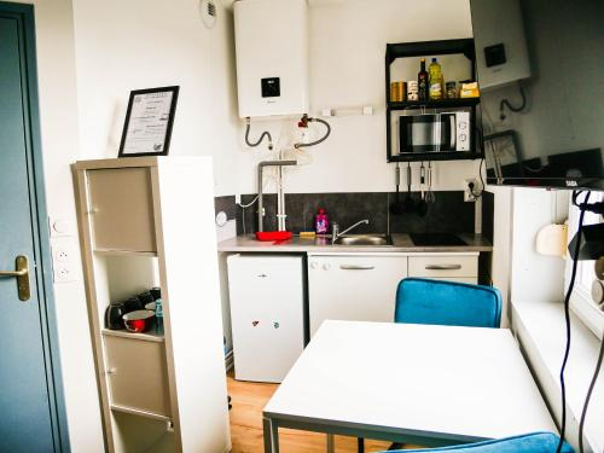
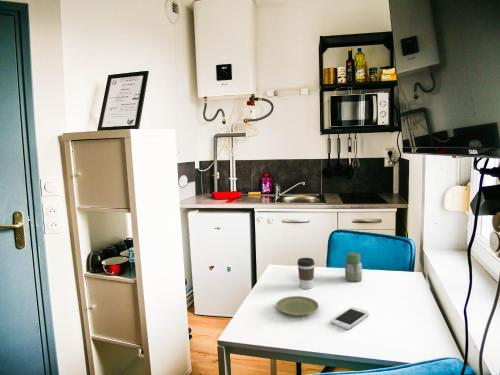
+ plate [275,295,320,317]
+ coffee cup [296,257,316,290]
+ smartphone [330,306,370,330]
+ jar [344,251,363,283]
